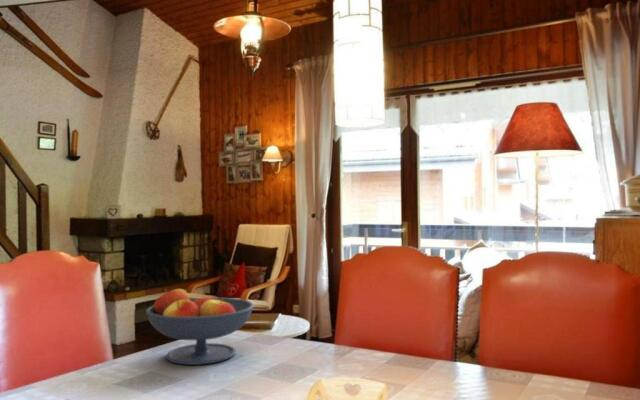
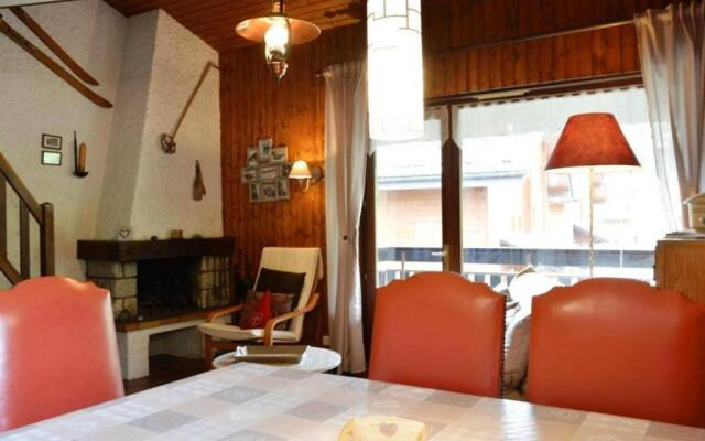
- fruit bowl [145,288,255,366]
